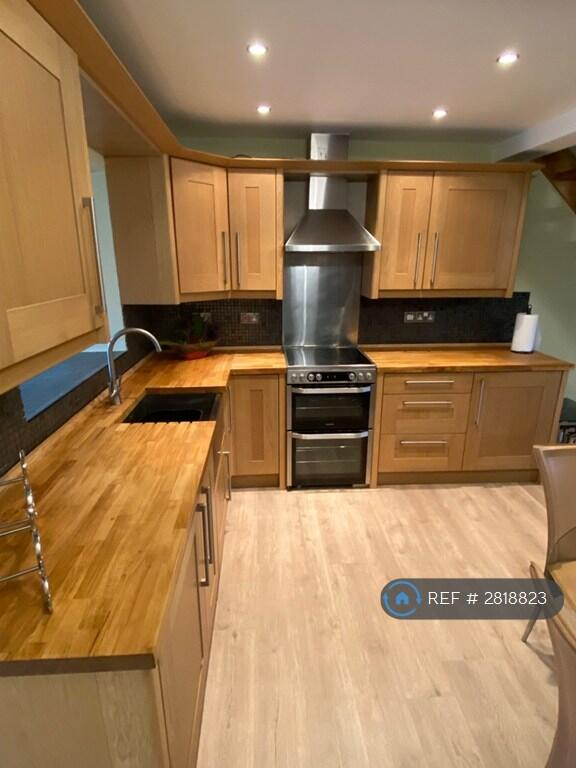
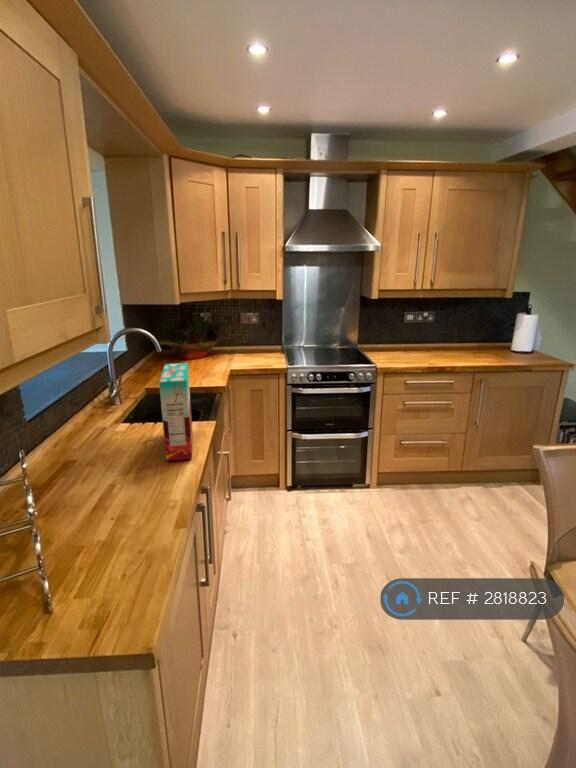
+ cereal box [158,362,193,462]
